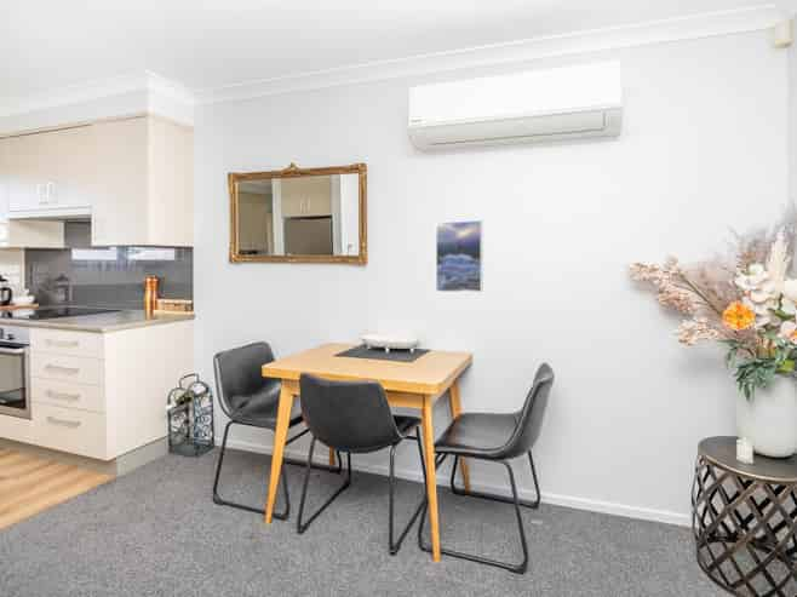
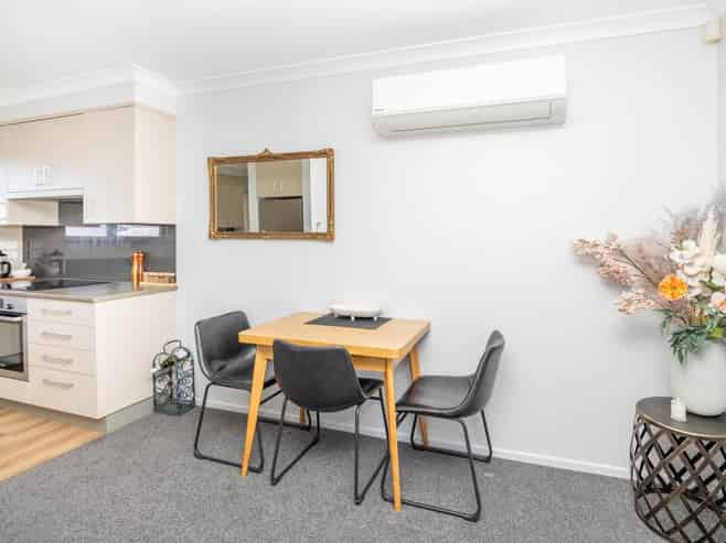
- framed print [435,219,484,293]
